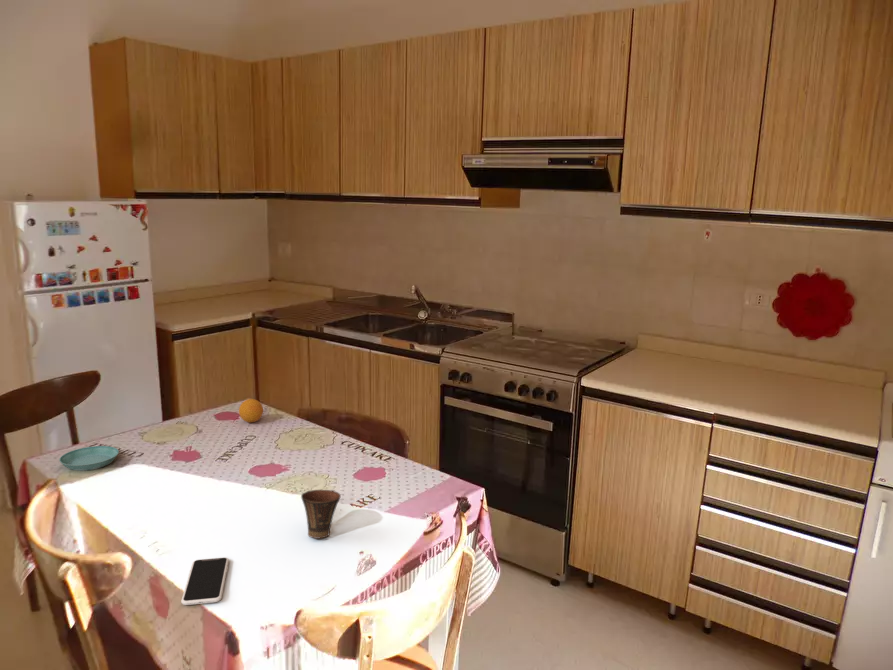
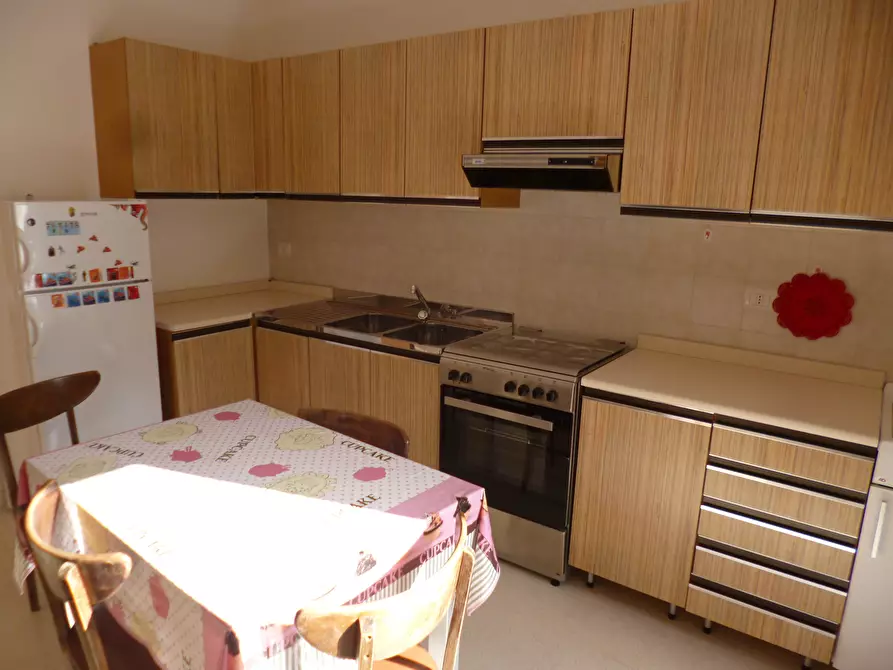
- fruit [238,398,264,423]
- saucer [58,445,120,472]
- cup [300,489,342,540]
- smartphone [180,557,230,606]
